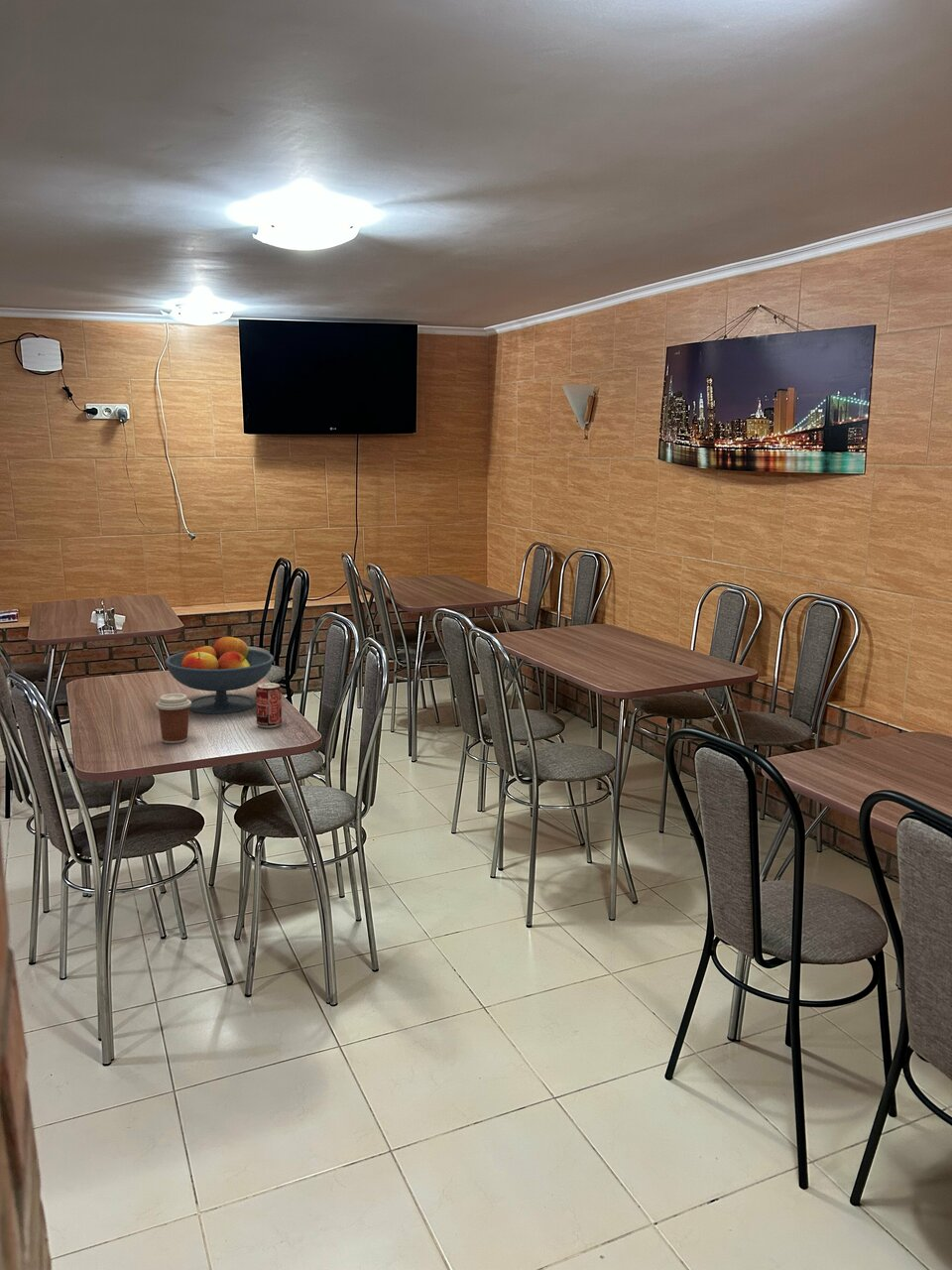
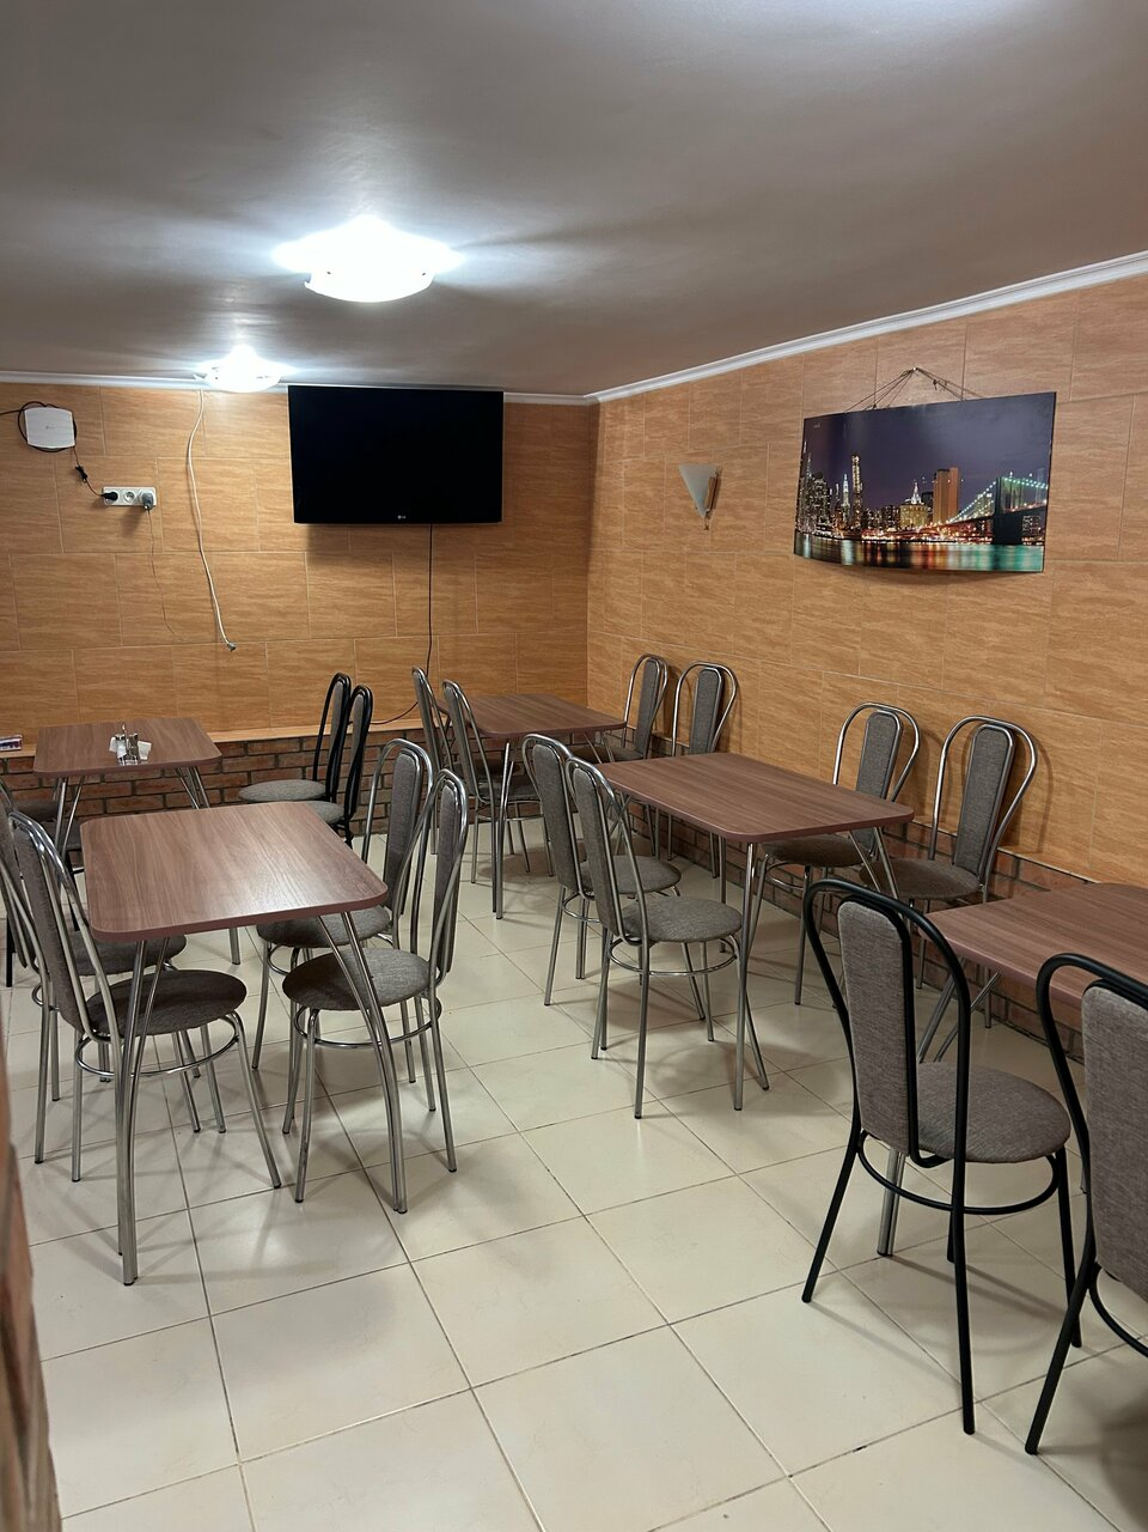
- coffee cup [155,693,191,744]
- beverage can [255,682,283,729]
- fruit bowl [164,634,276,714]
